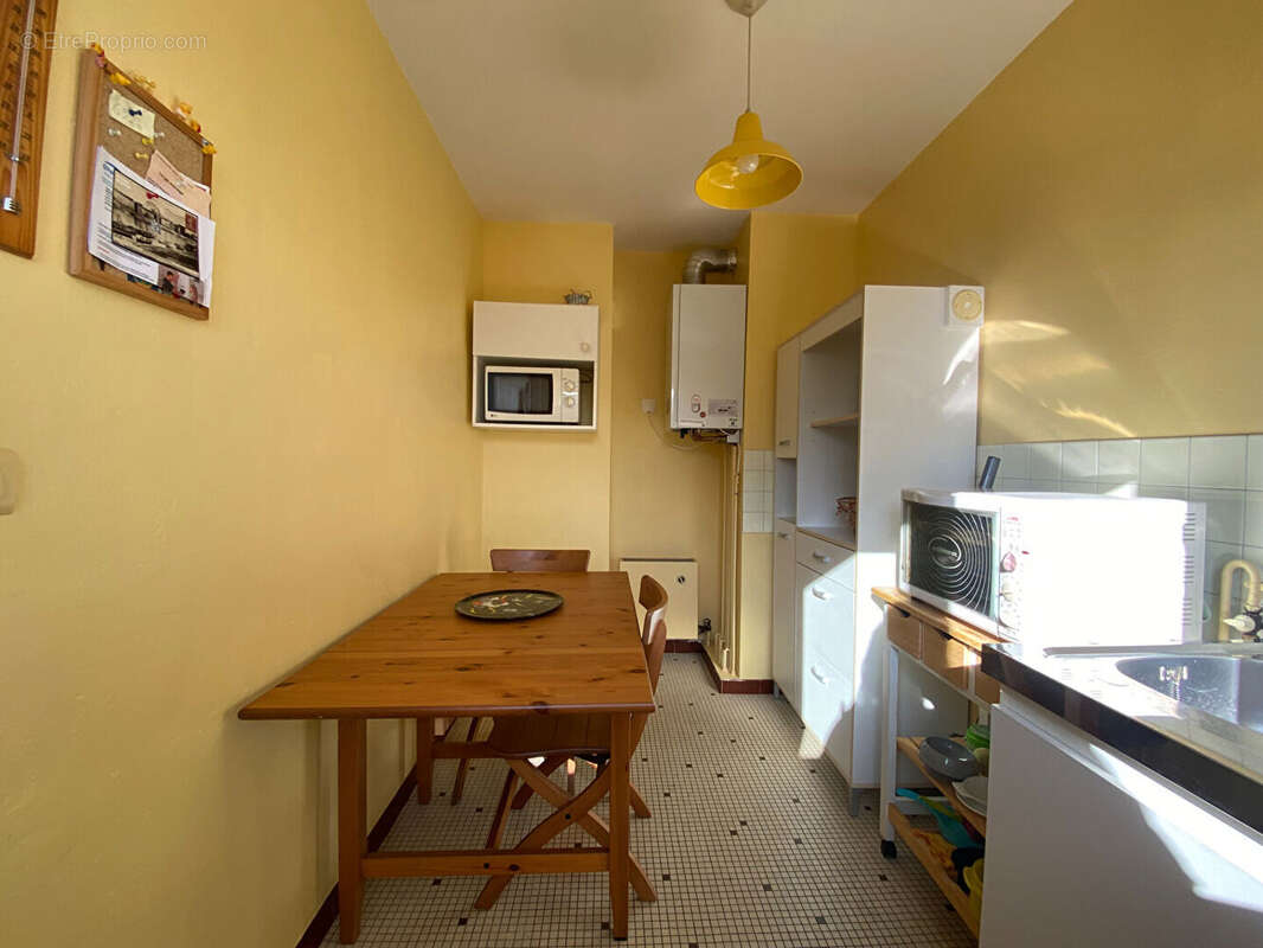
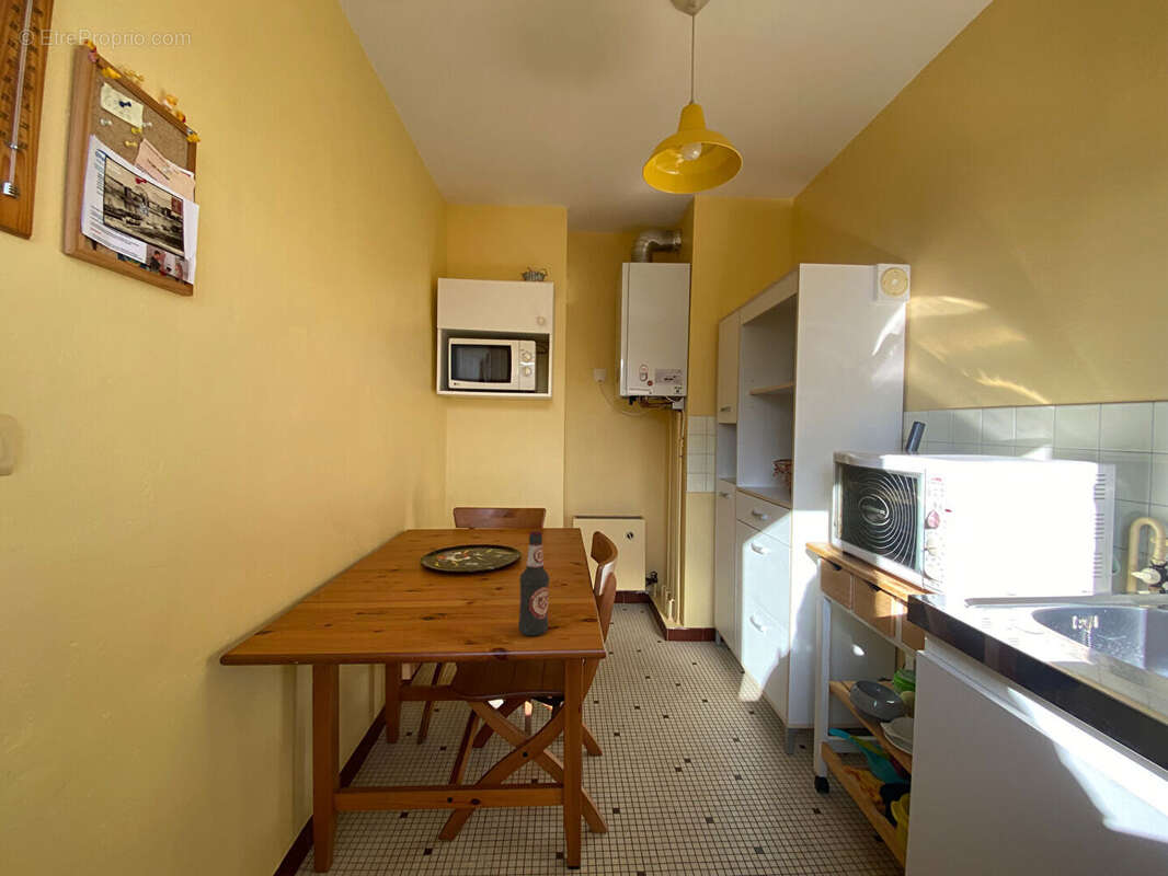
+ bottle [517,529,550,637]
